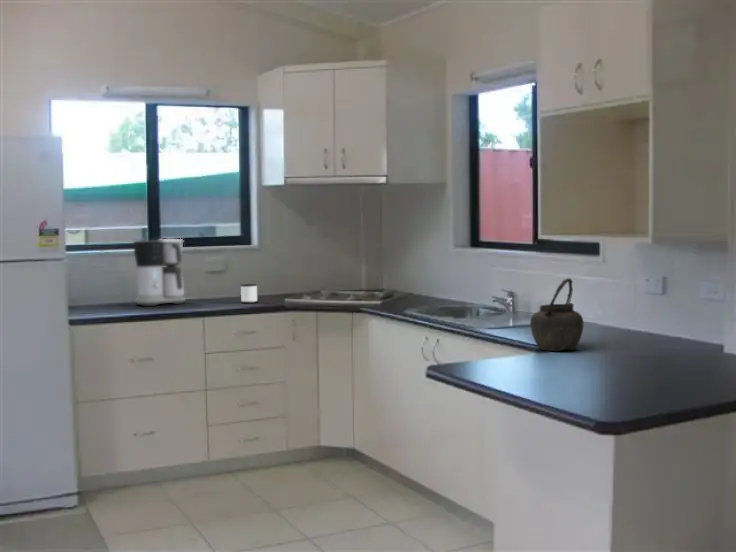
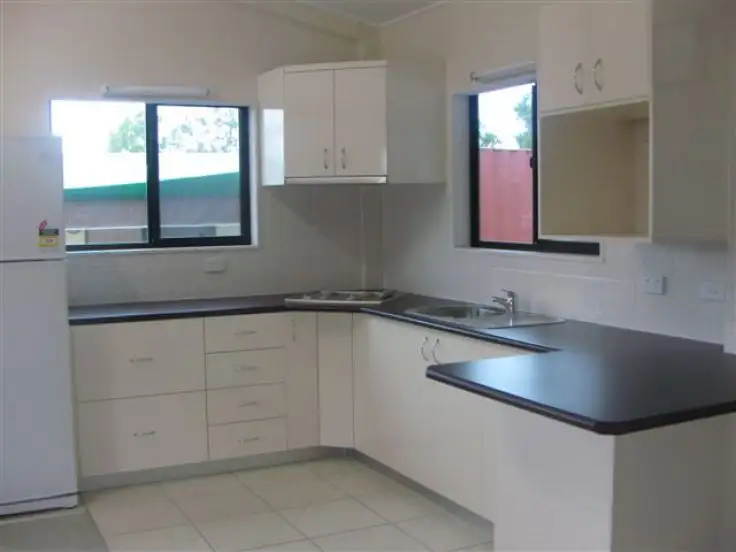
- kettle [529,277,584,352]
- mug [239,283,258,304]
- coffee maker [132,238,187,307]
